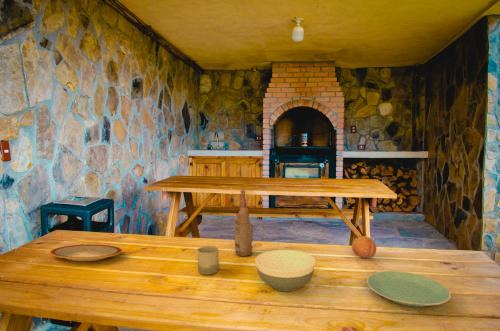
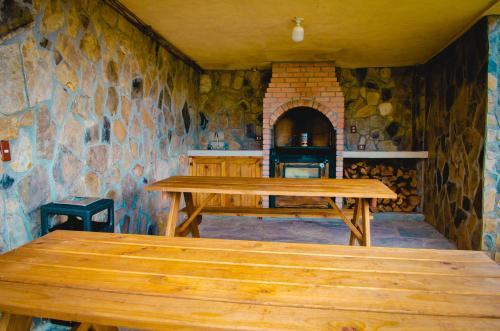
- fruit [351,235,377,259]
- bowl [254,249,317,293]
- plate [365,270,452,308]
- plate [49,244,123,262]
- cup [196,245,220,276]
- bottle [234,188,253,257]
